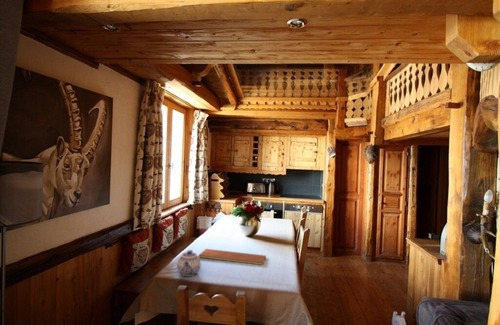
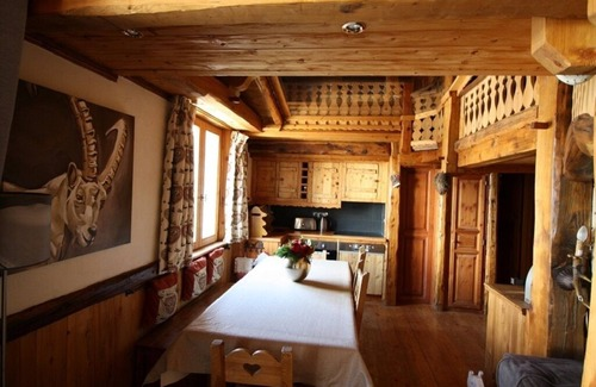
- chopping board [197,248,267,266]
- teapot [176,249,202,277]
